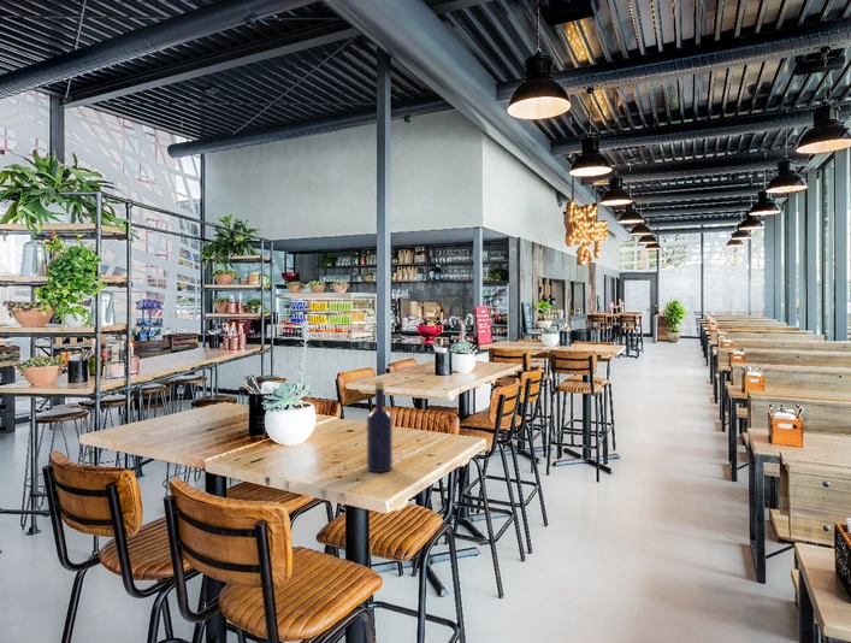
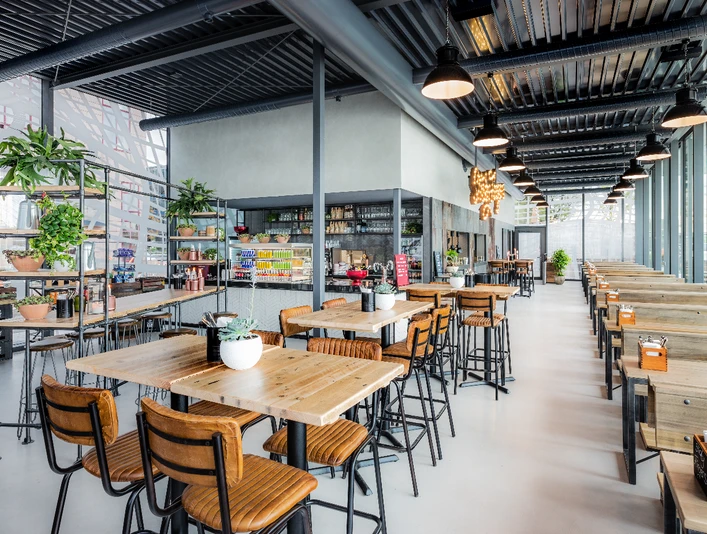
- bottle [366,381,394,473]
